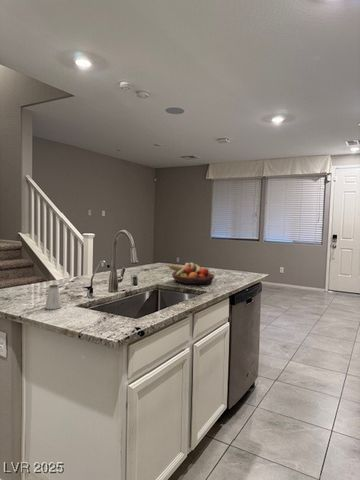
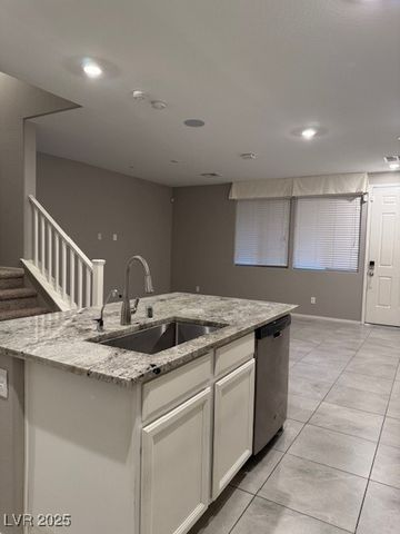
- saltshaker [44,284,63,310]
- fruit bowl [167,261,215,285]
